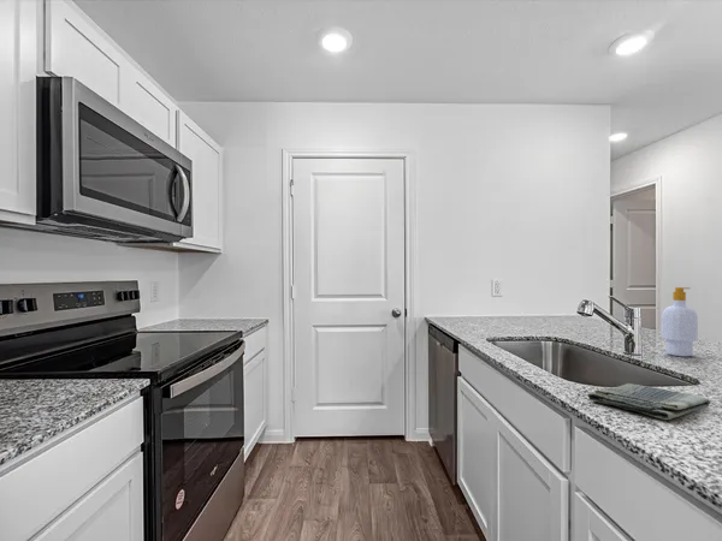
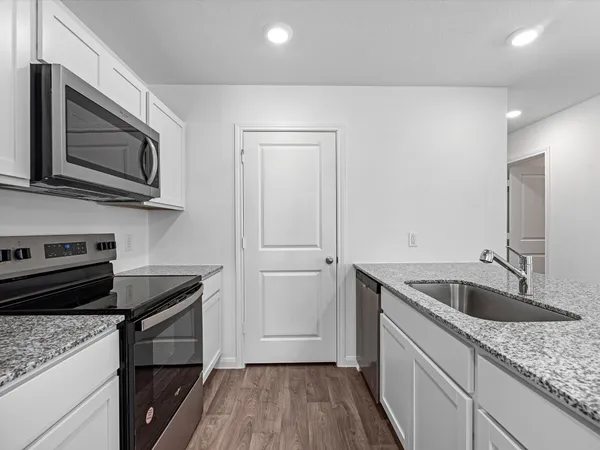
- soap bottle [661,286,699,357]
- dish towel [587,382,711,421]
